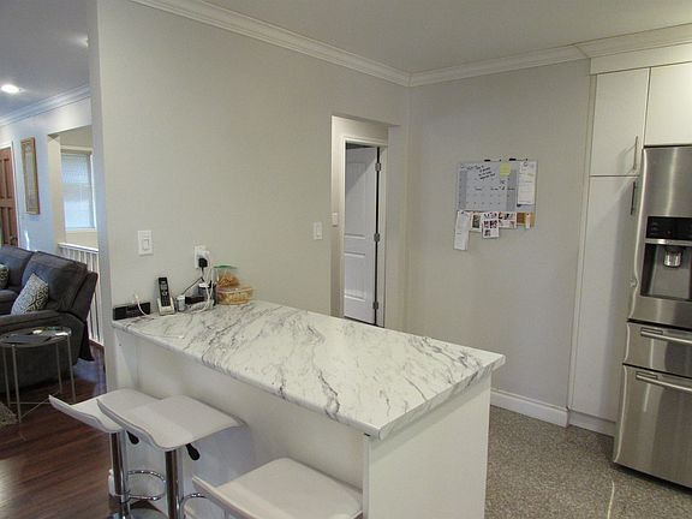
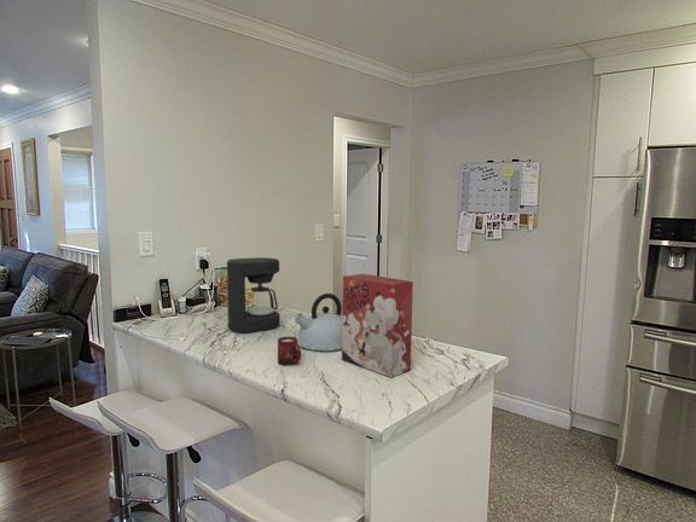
+ cup [277,336,302,366]
+ kettle [294,292,342,352]
+ cereal box [341,273,414,378]
+ coffee maker [226,256,282,335]
